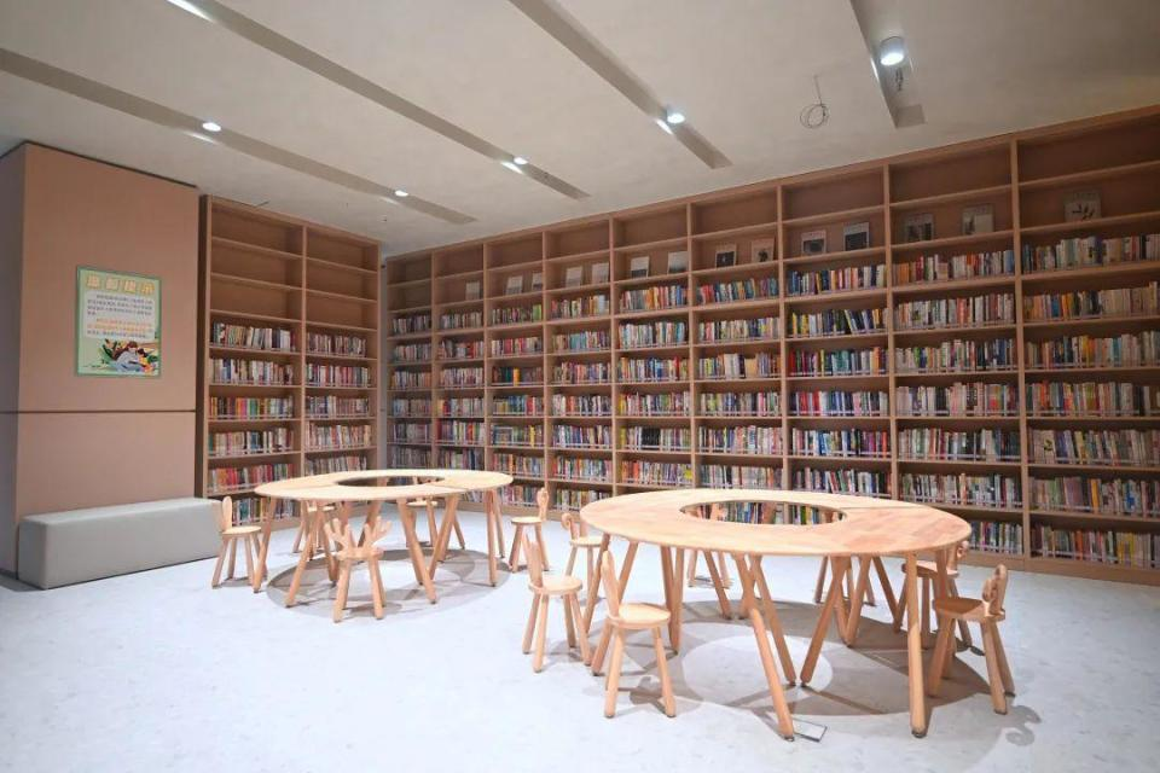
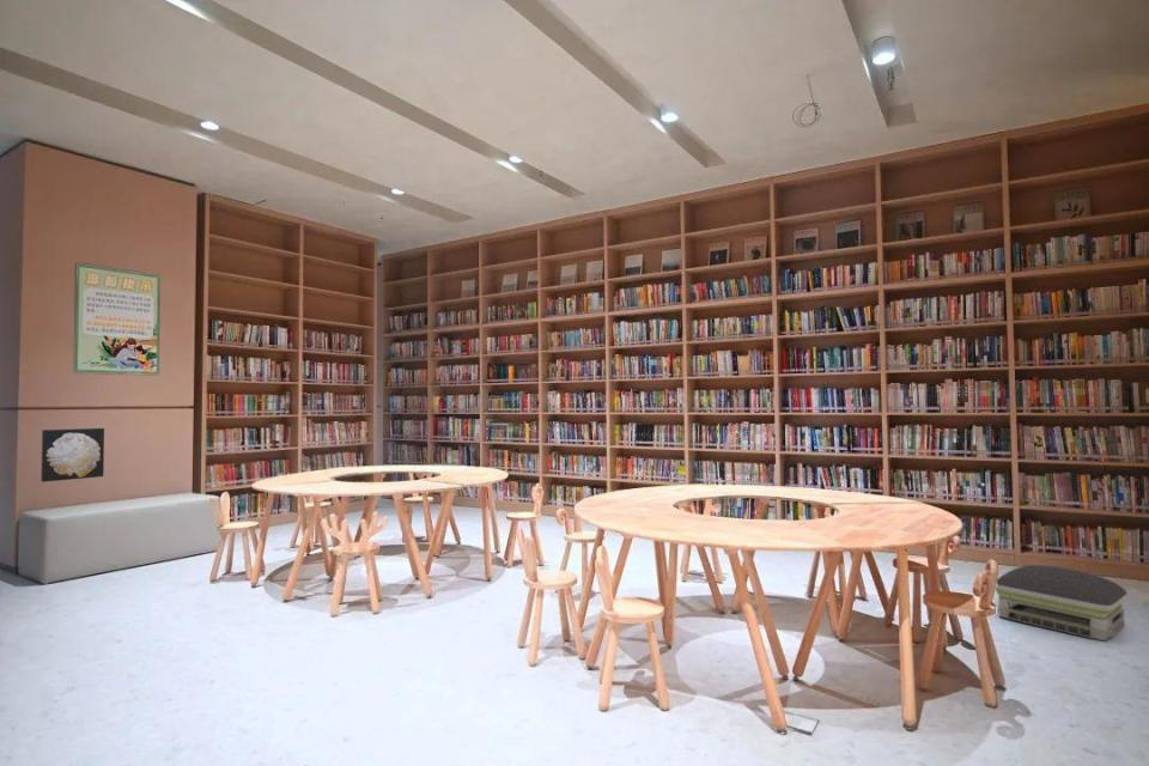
+ wall art [39,427,105,484]
+ air purifier [995,564,1129,643]
